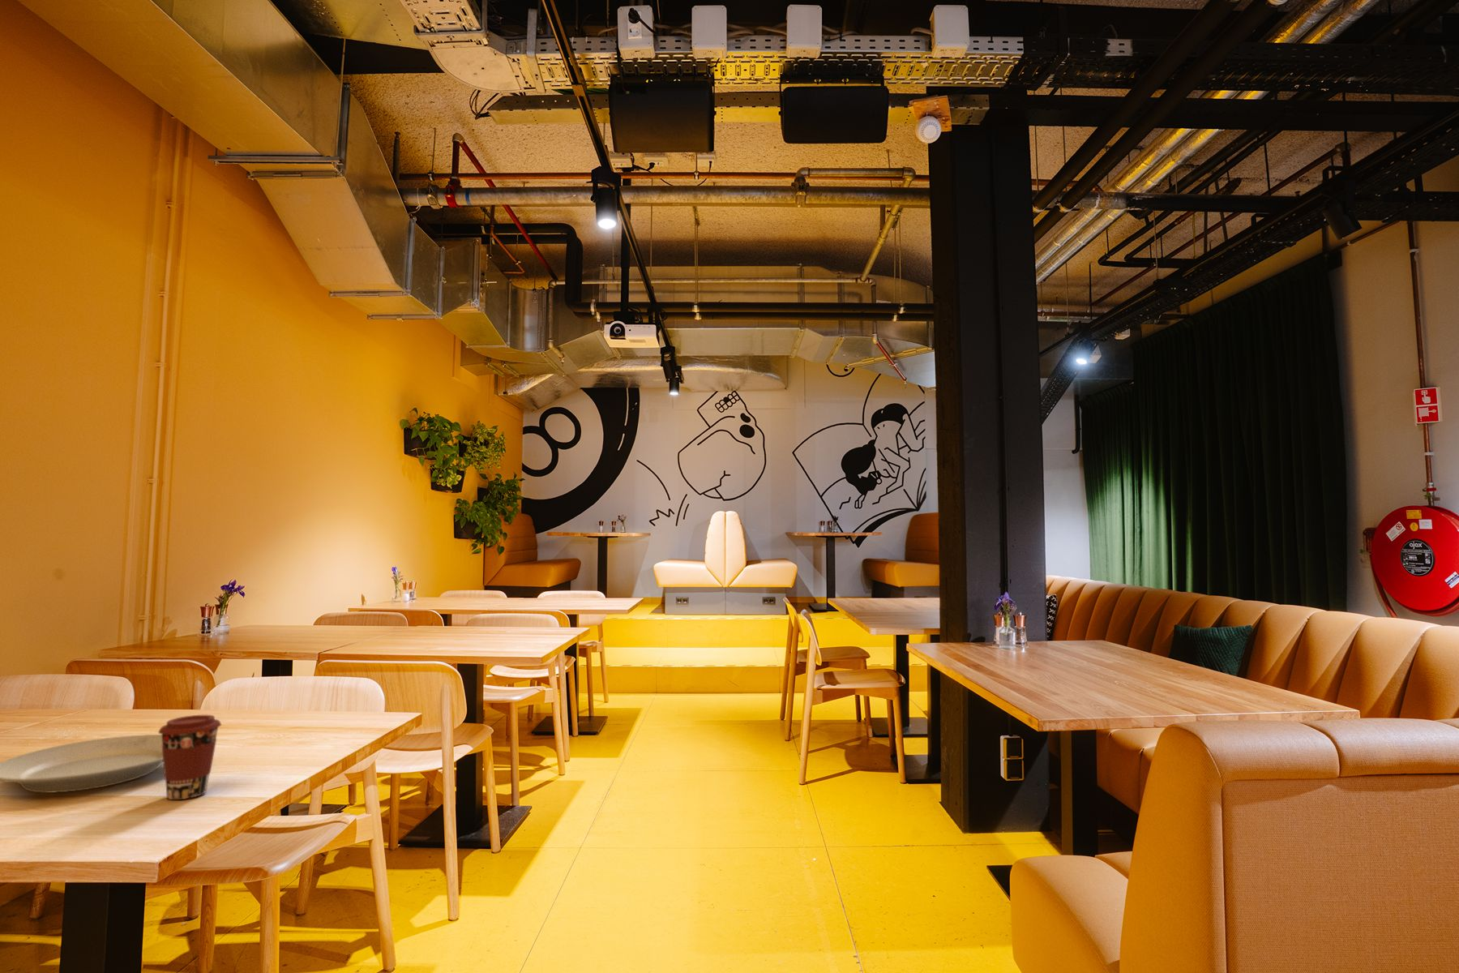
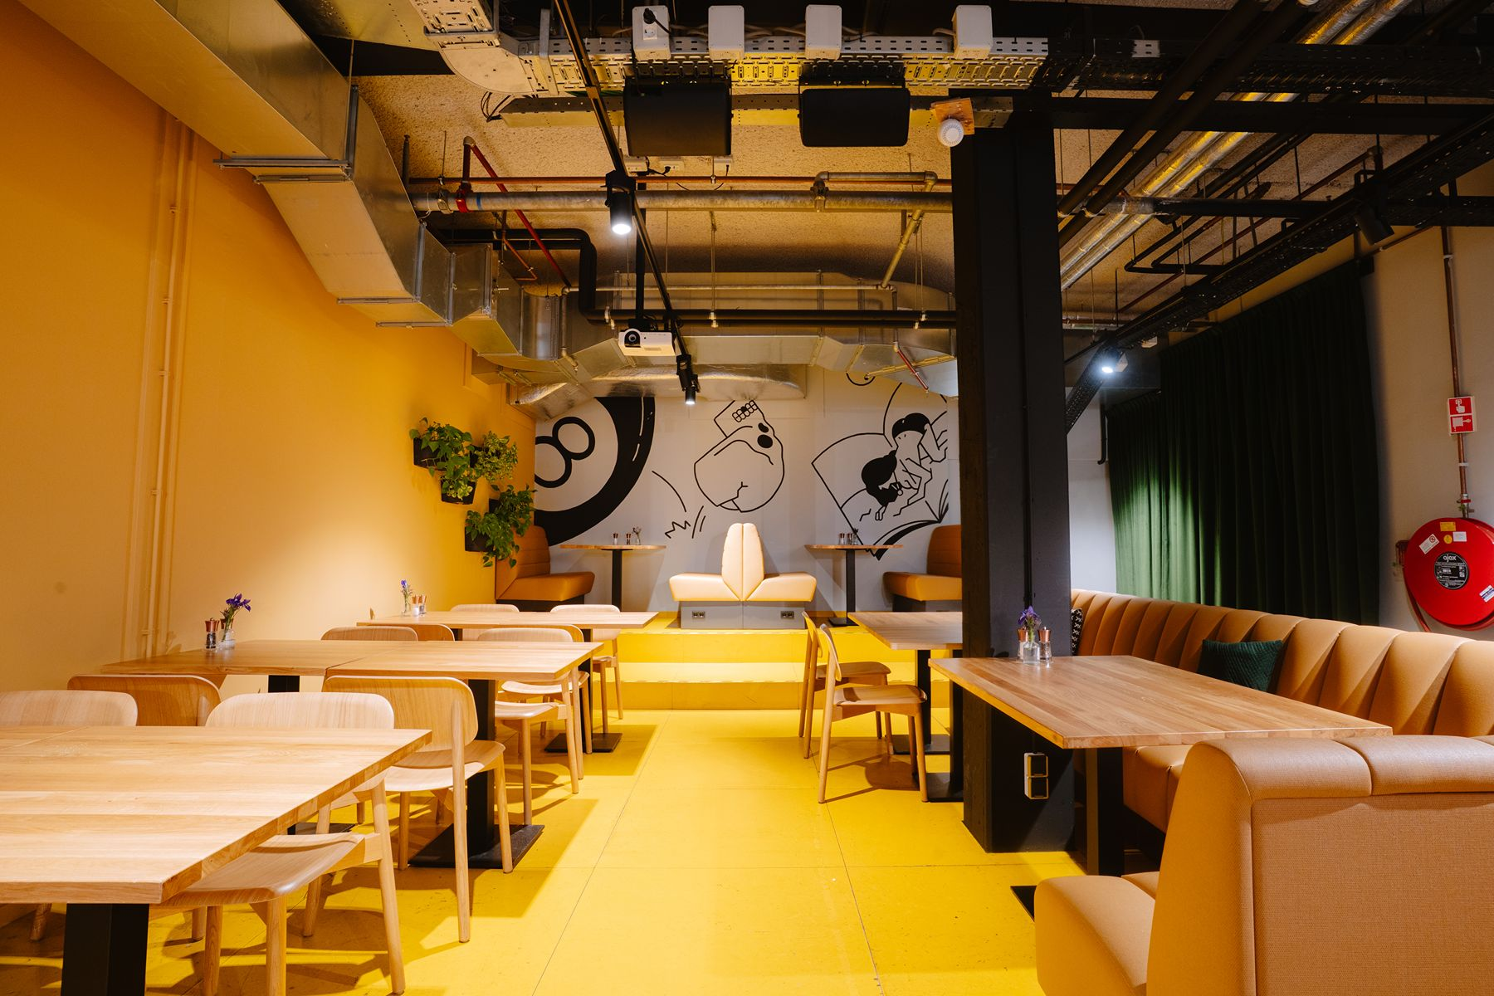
- coffee cup [157,715,223,800]
- plate [0,734,163,794]
